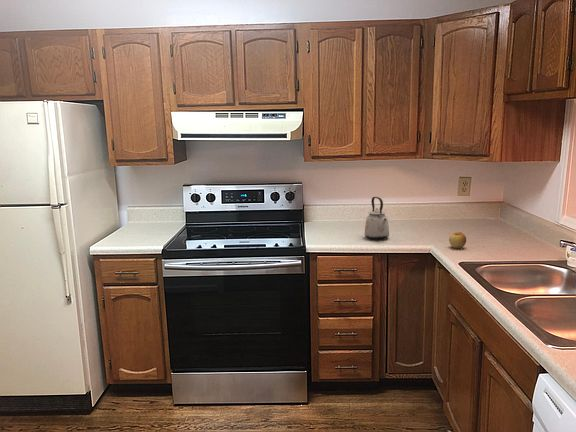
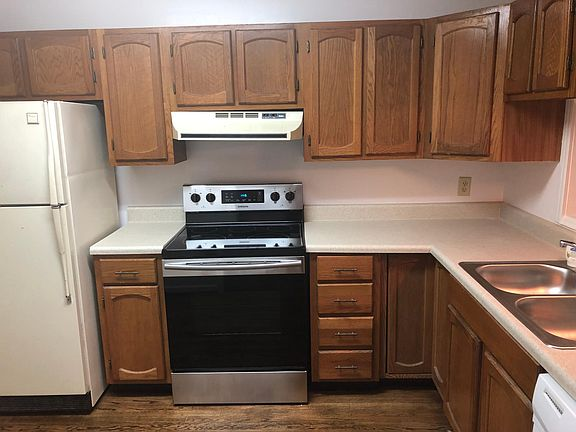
- apple [448,231,467,249]
- kettle [363,196,390,241]
